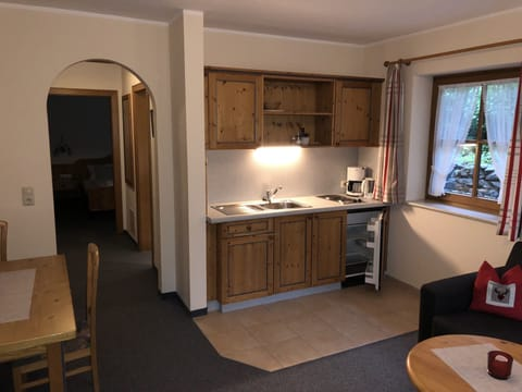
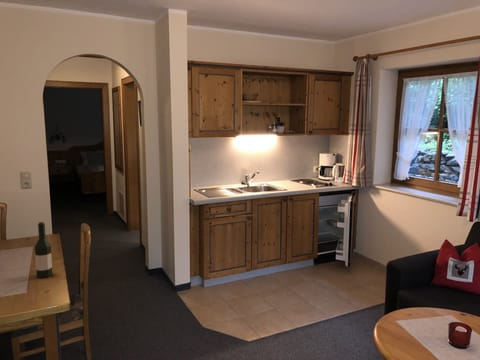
+ wine bottle [34,221,53,279]
